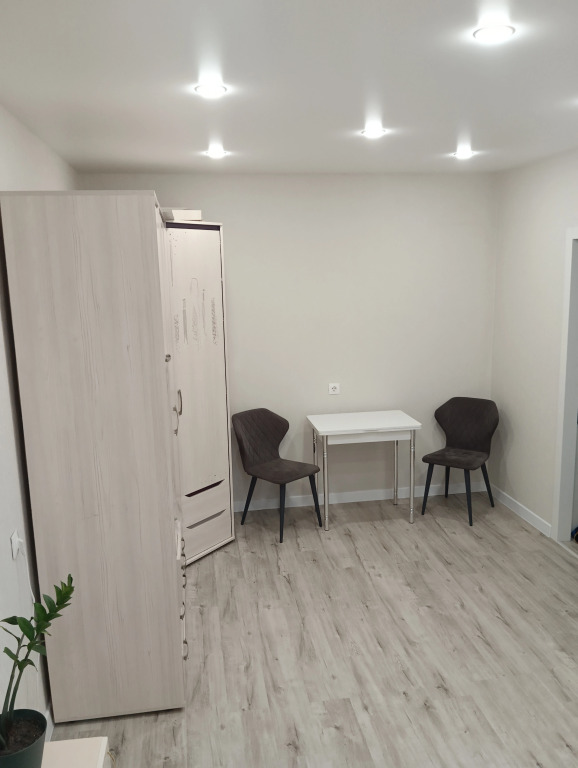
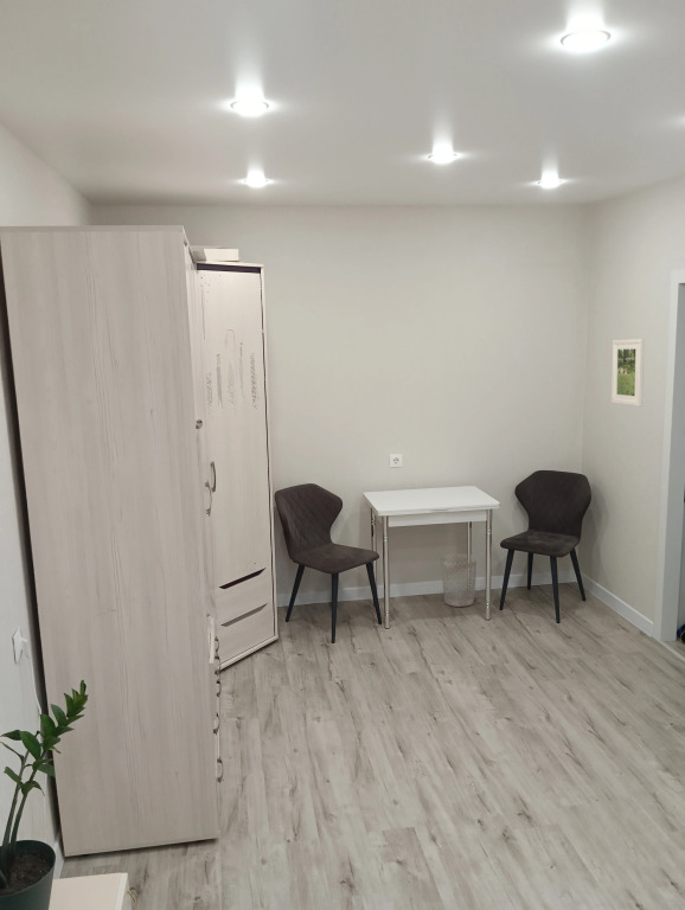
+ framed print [610,338,645,408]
+ wastebasket [440,552,479,608]
